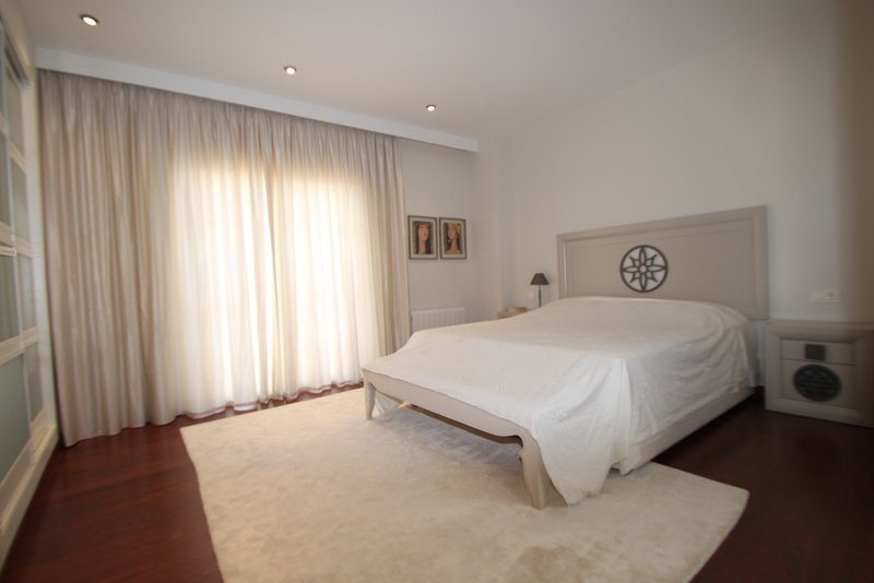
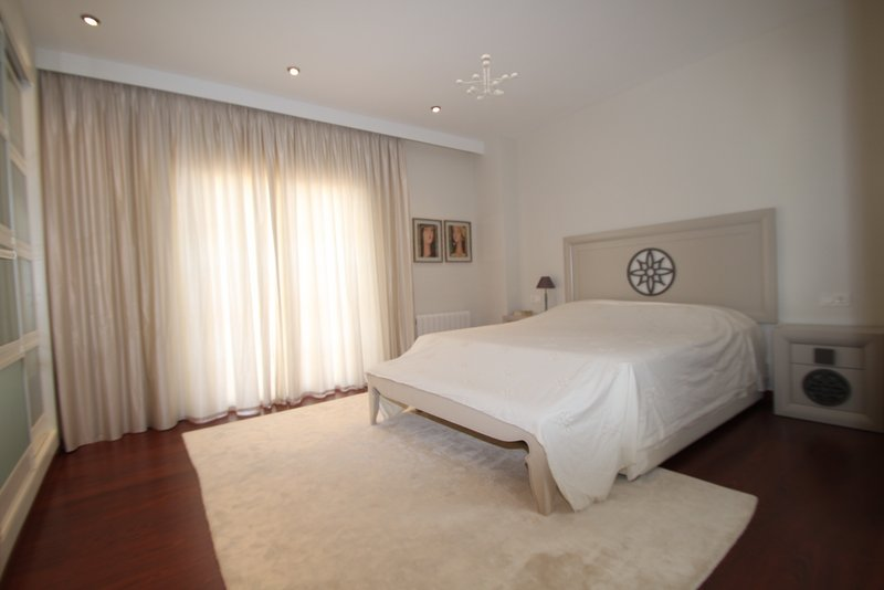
+ ceiling light fixture [455,53,518,102]
